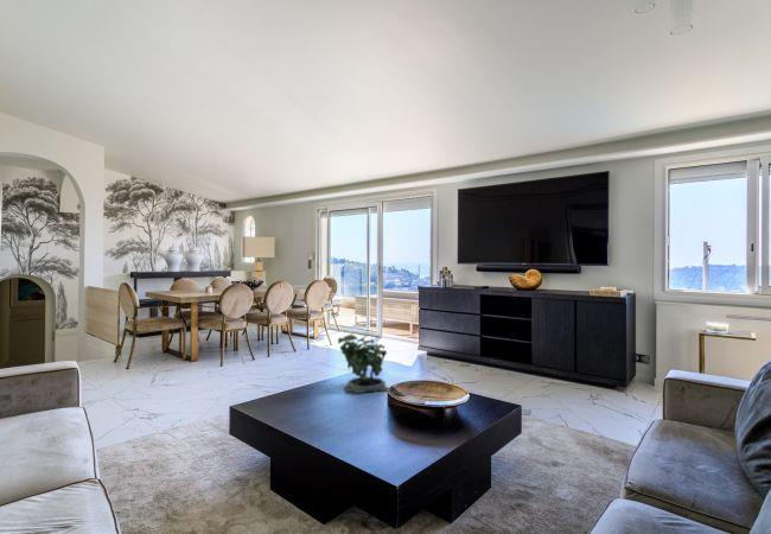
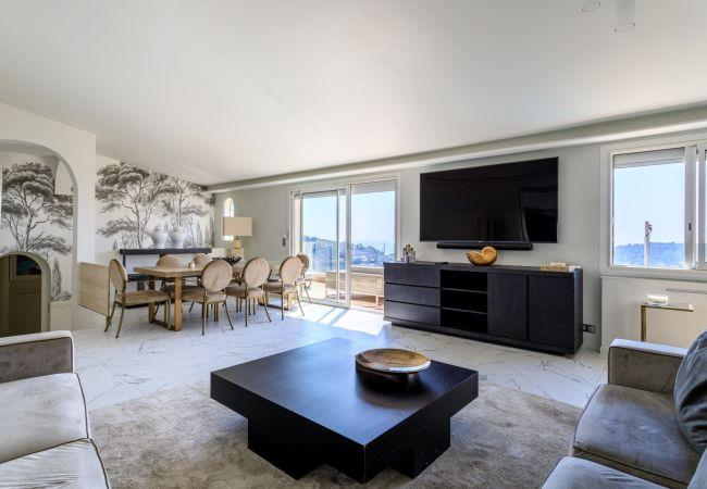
- potted plant [337,331,389,394]
